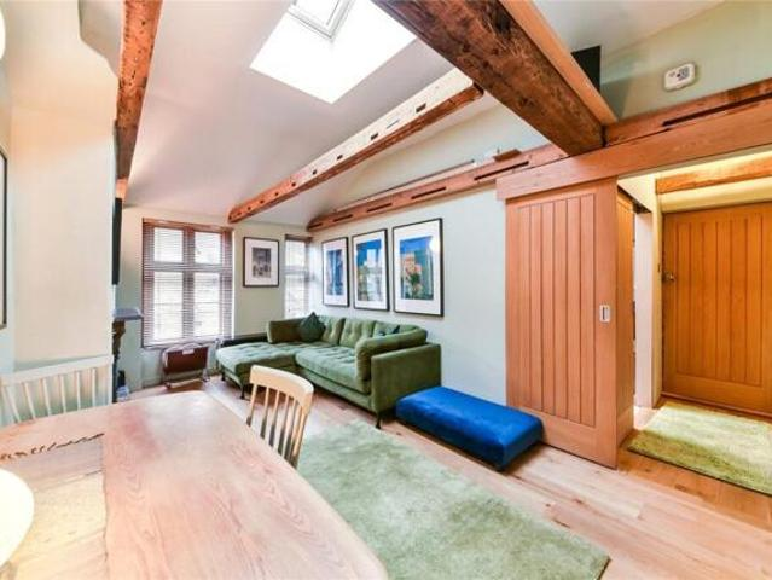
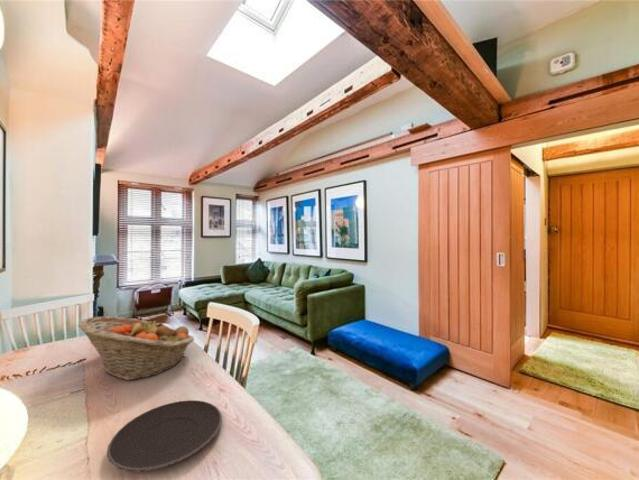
+ fruit basket [77,316,195,381]
+ plate [106,399,223,472]
